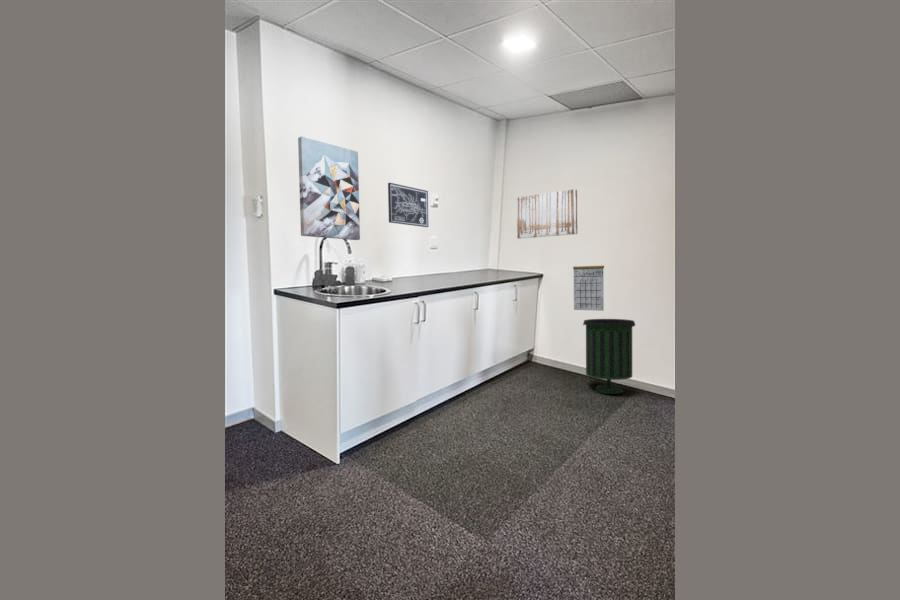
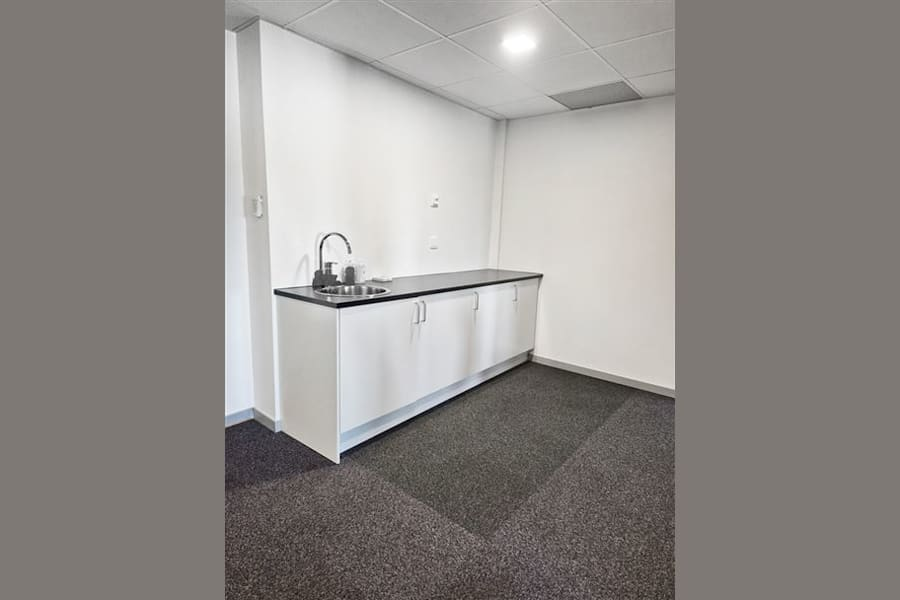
- trash can [582,318,636,395]
- calendar [572,265,605,312]
- wall art [516,188,578,240]
- wall art [387,182,429,228]
- wall art [297,136,361,241]
